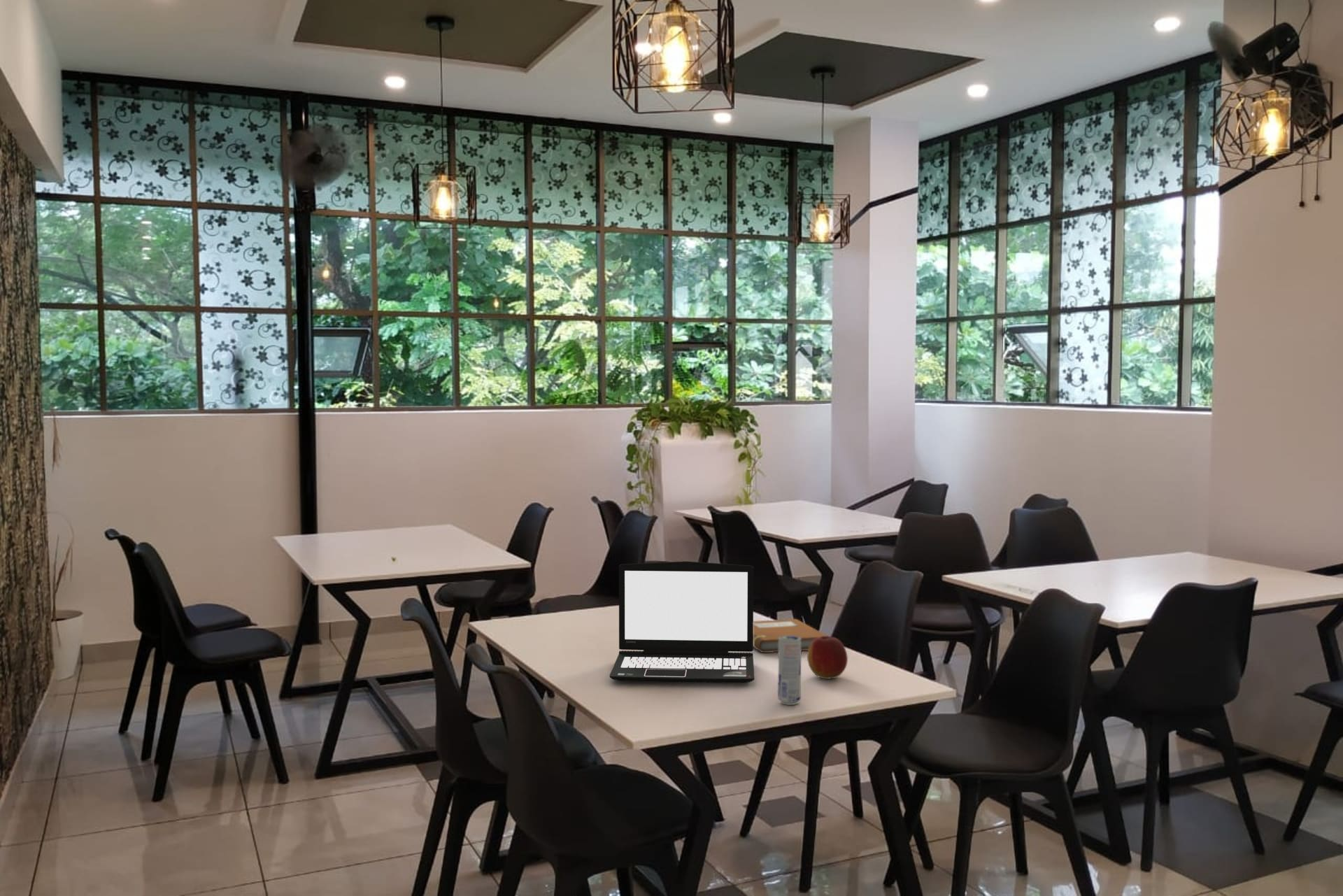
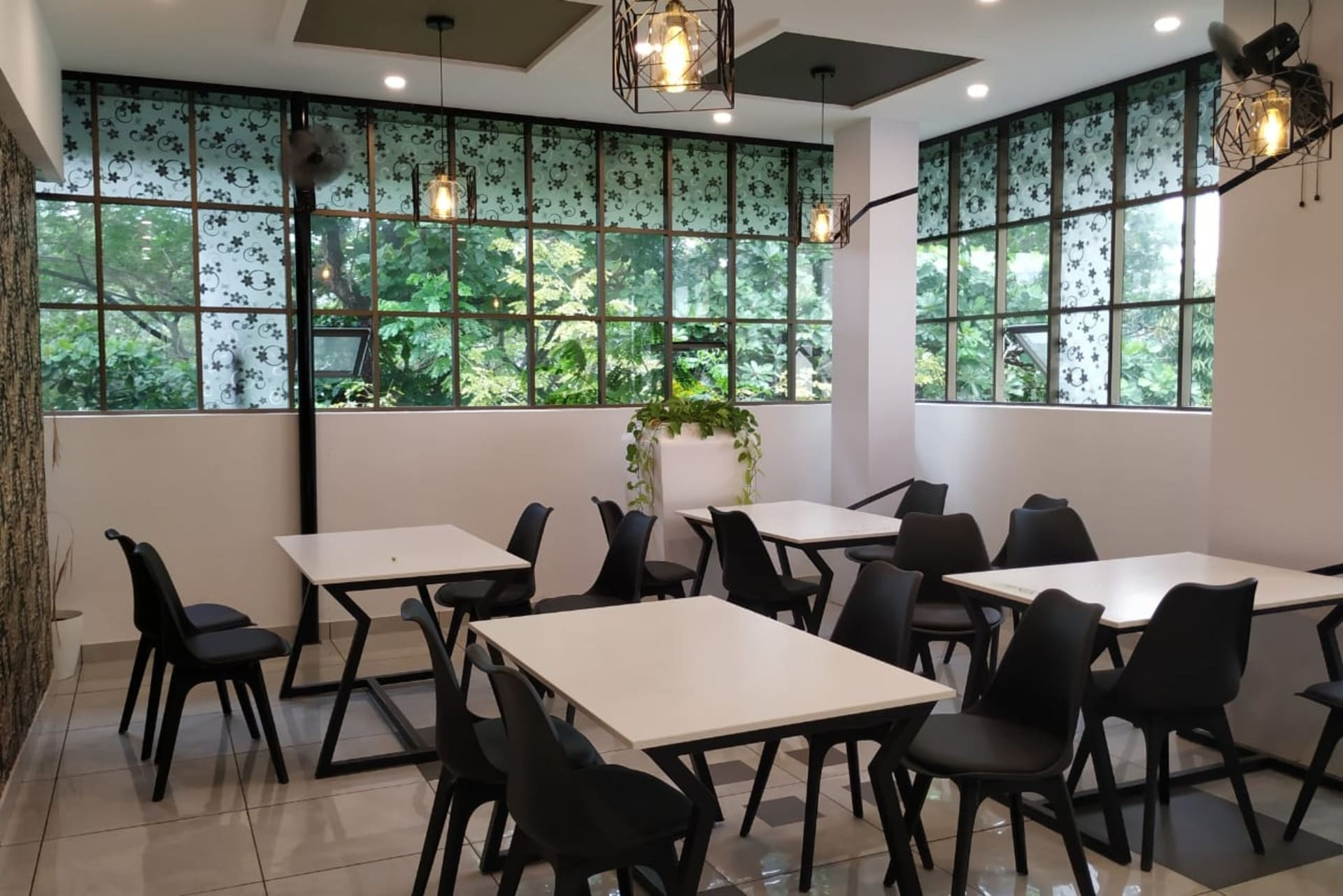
- apple [806,635,848,680]
- beverage can [777,636,802,706]
- notebook [753,618,829,653]
- laptop [609,560,755,684]
